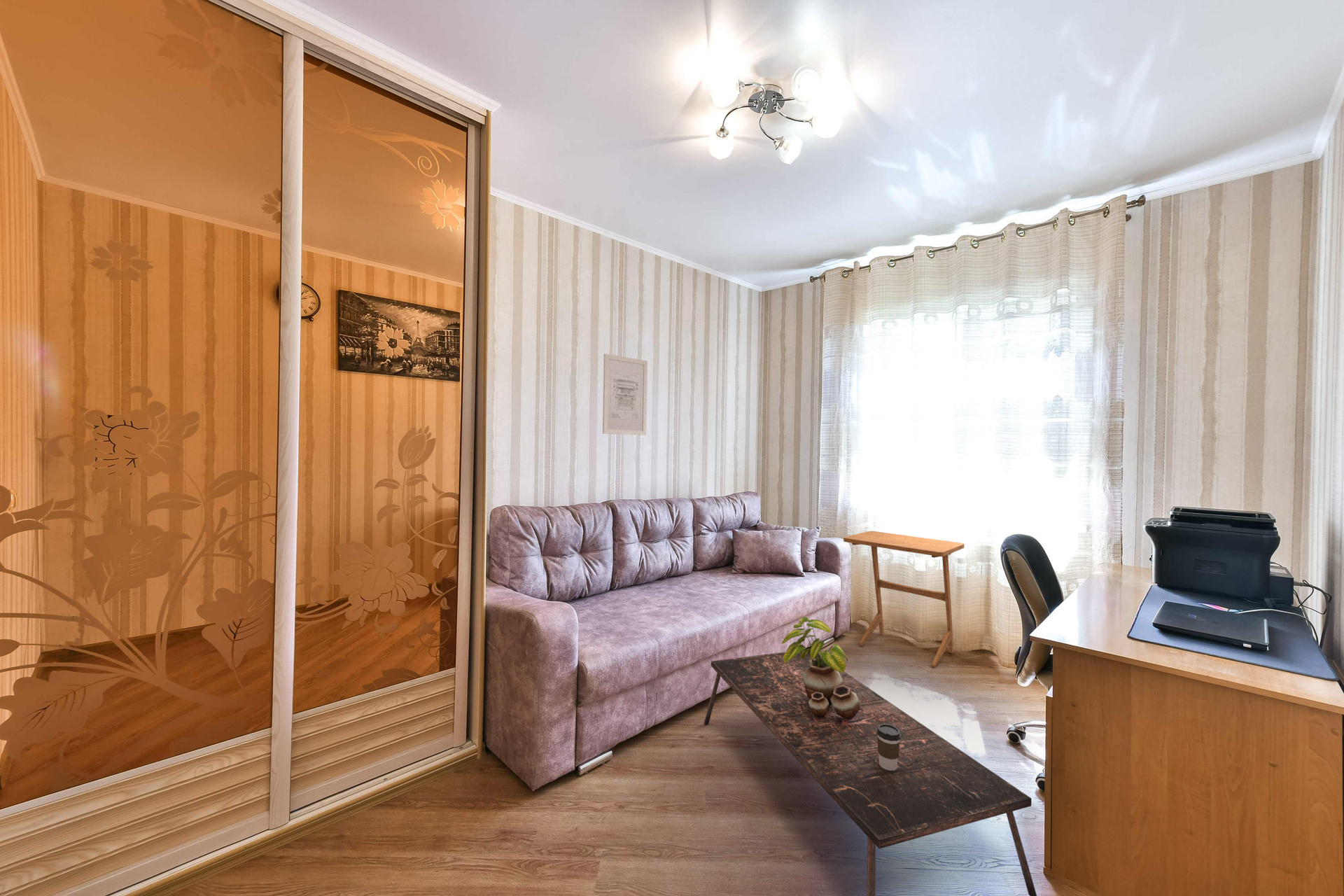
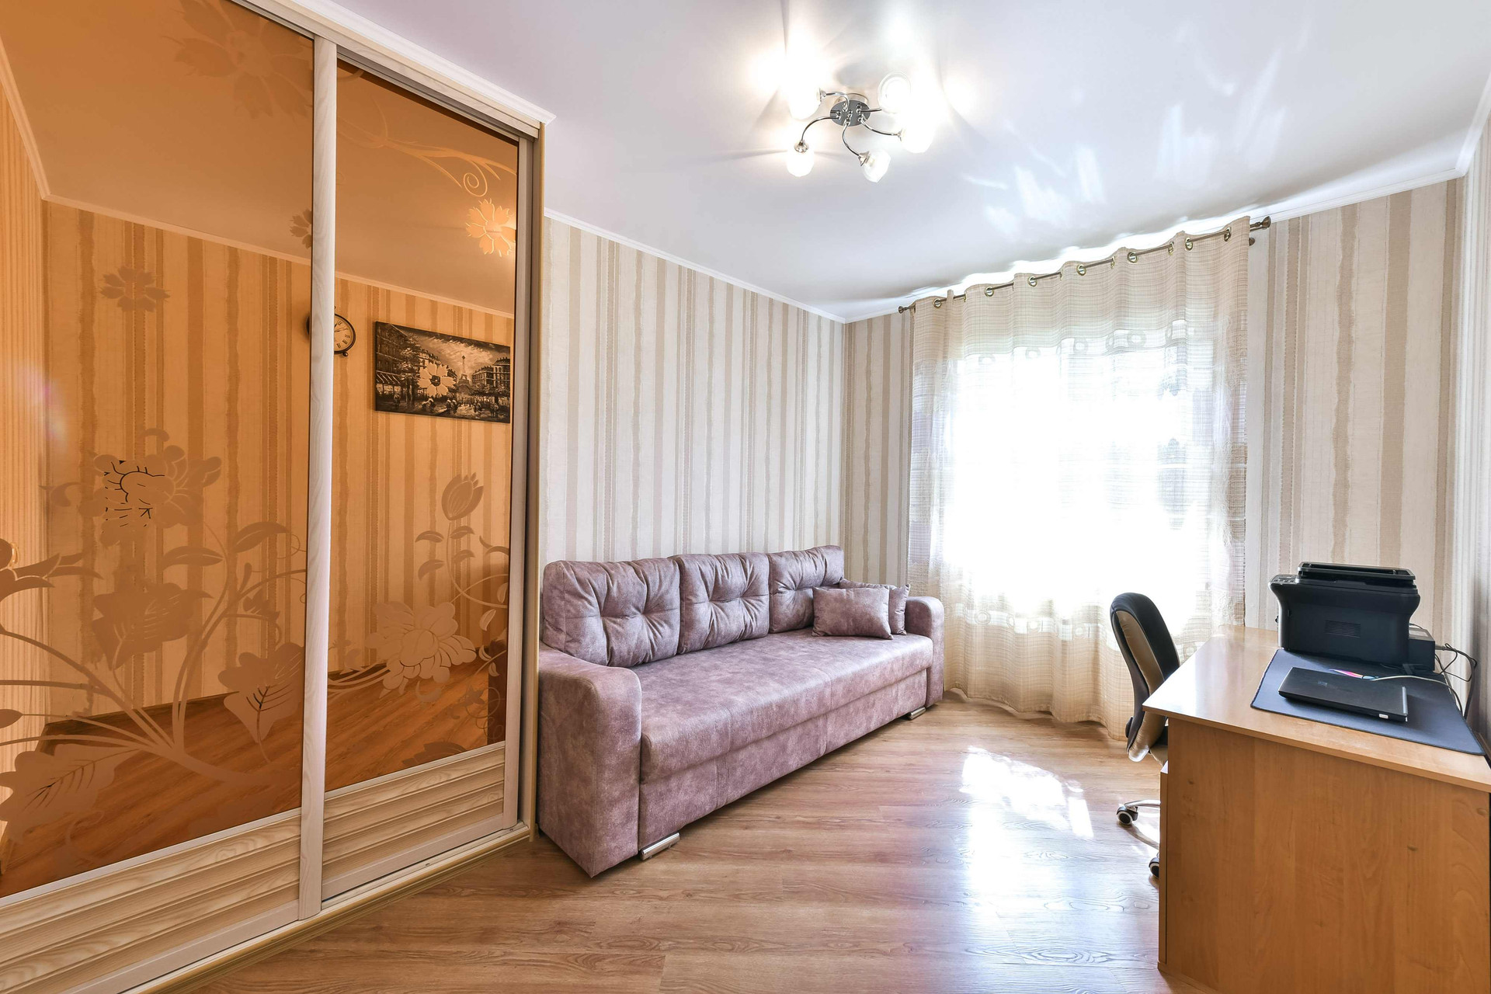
- potted plant [781,616,860,720]
- side table [843,531,965,668]
- coffee table [703,648,1037,896]
- coffee cup [876,724,901,771]
- wall art [602,353,648,436]
